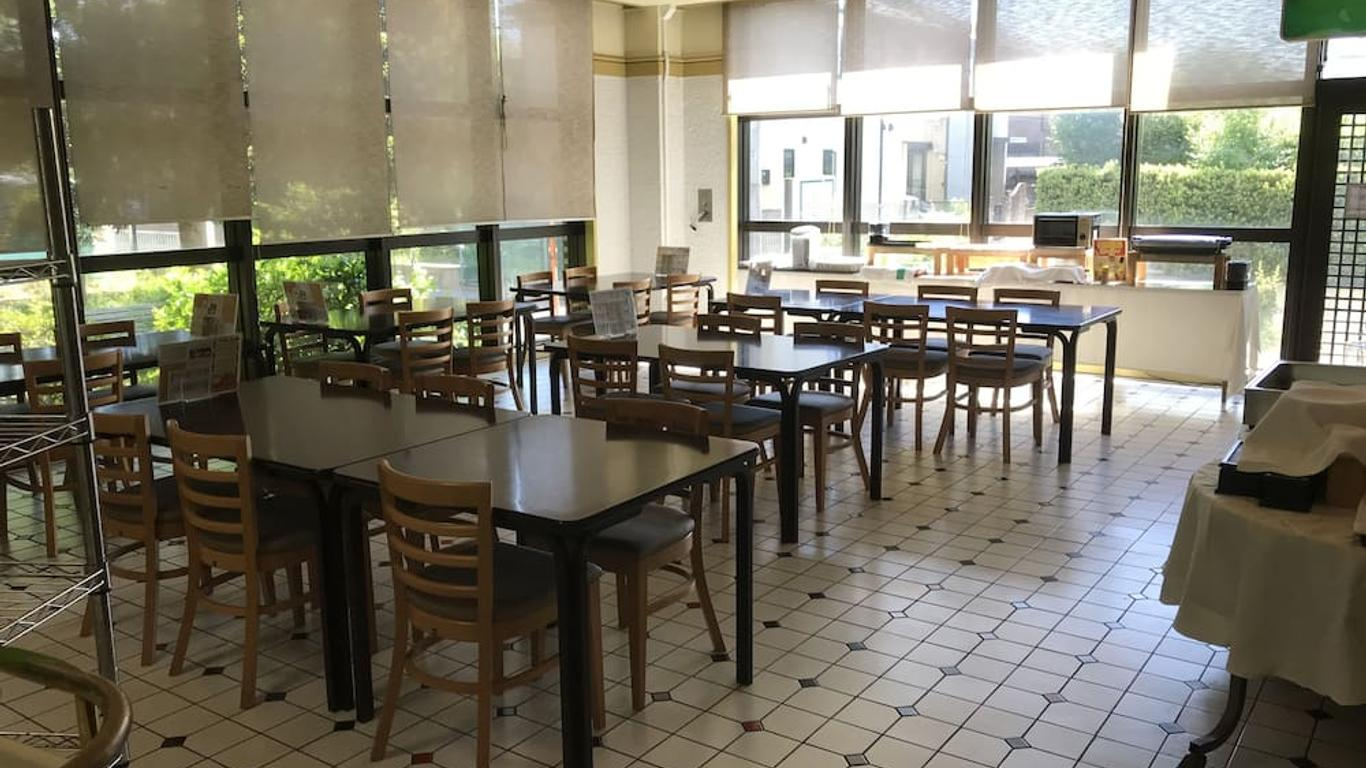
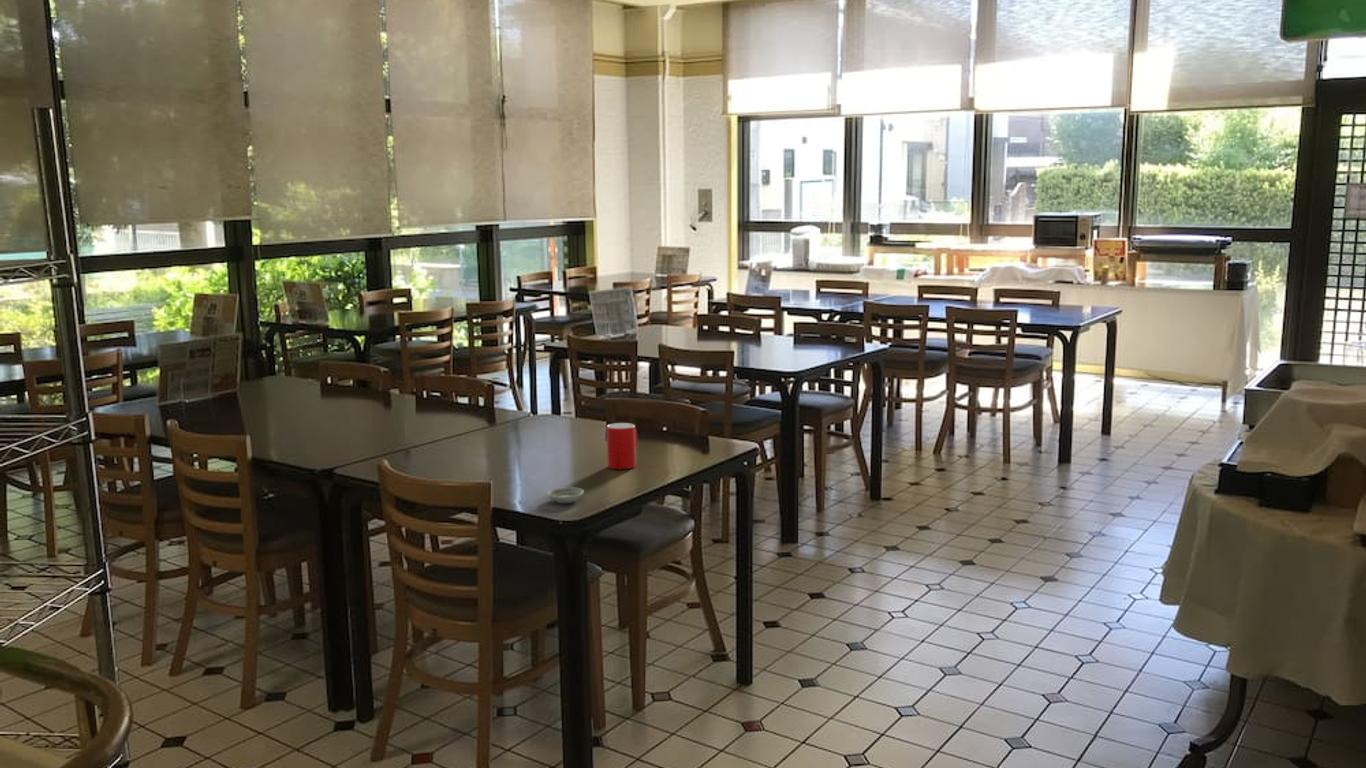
+ cup [606,422,639,470]
+ saucer [545,486,585,504]
